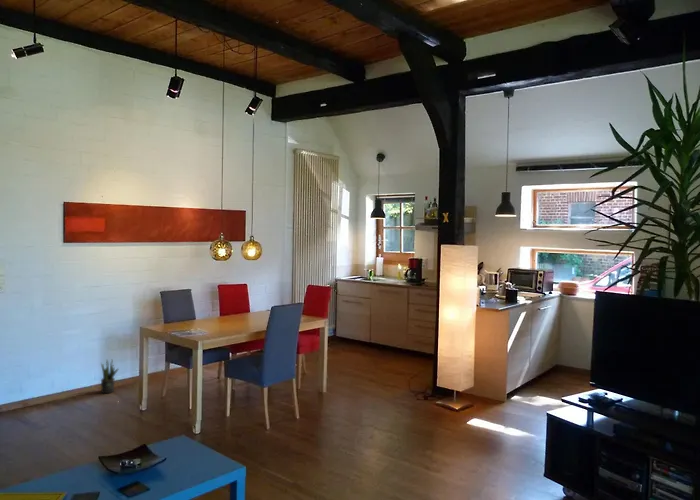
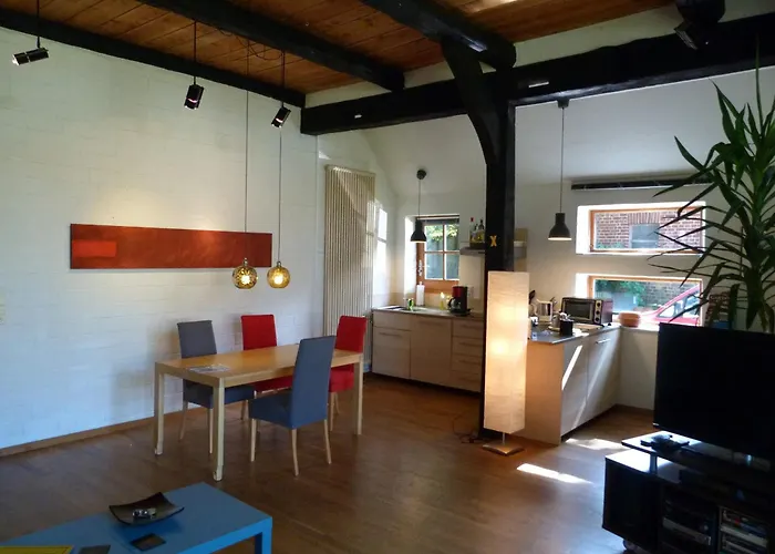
- potted plant [100,359,120,394]
